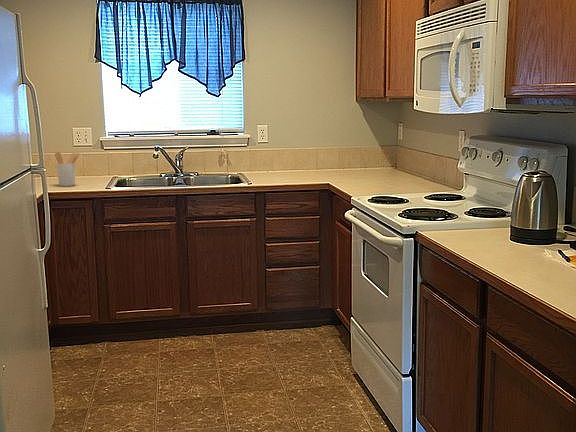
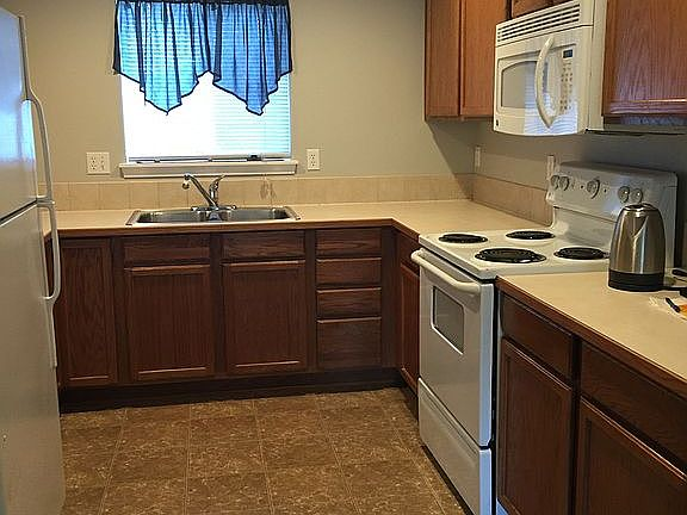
- utensil holder [54,151,81,187]
